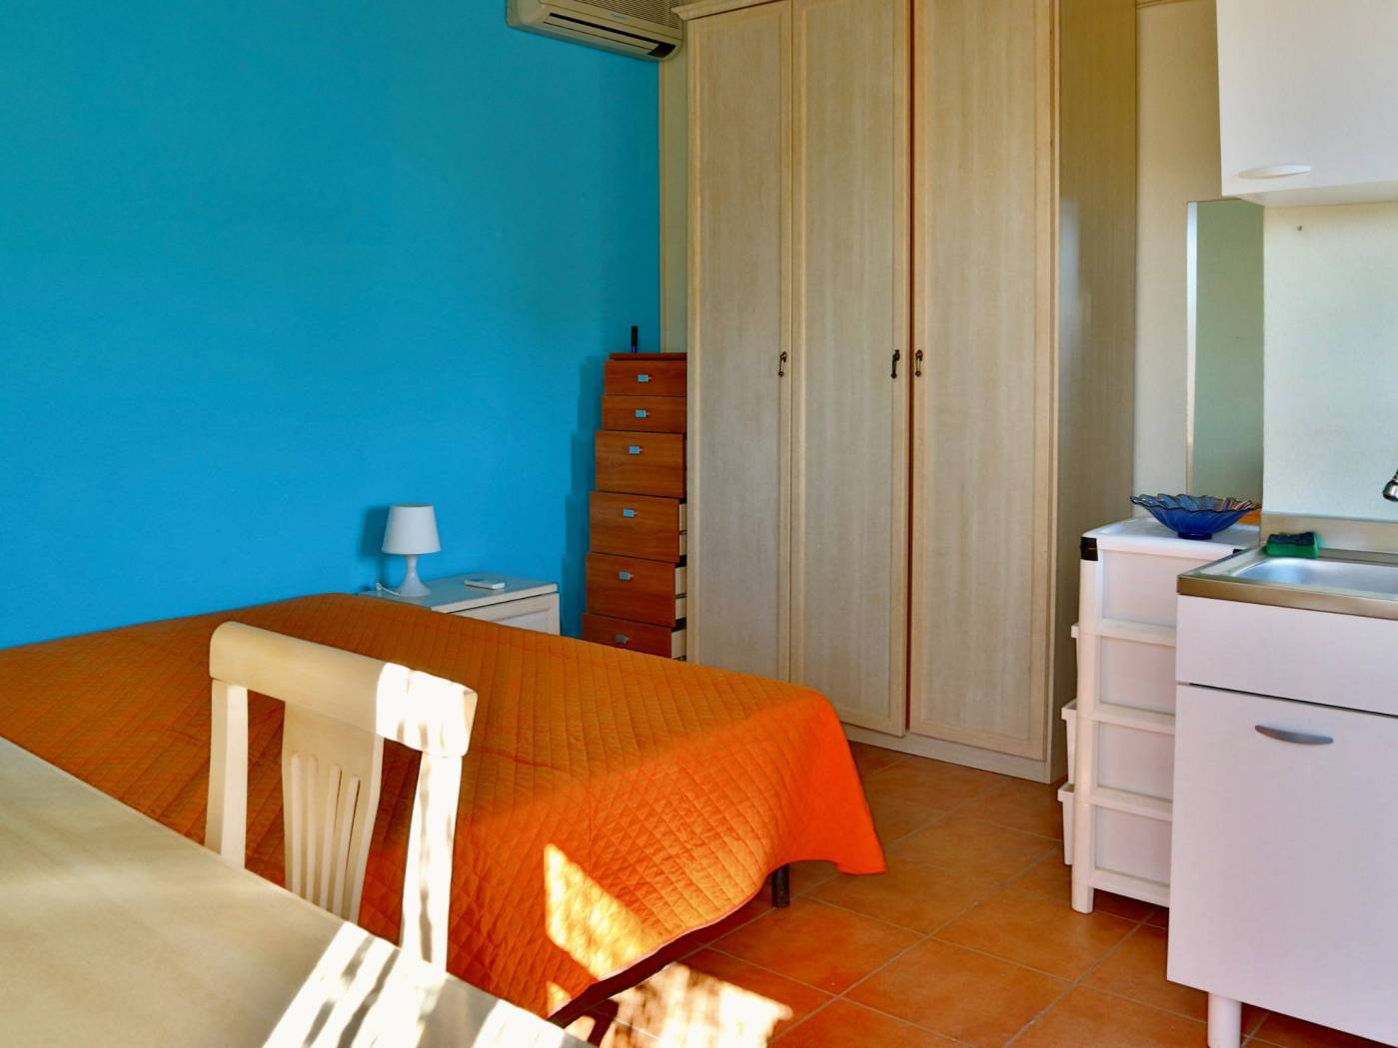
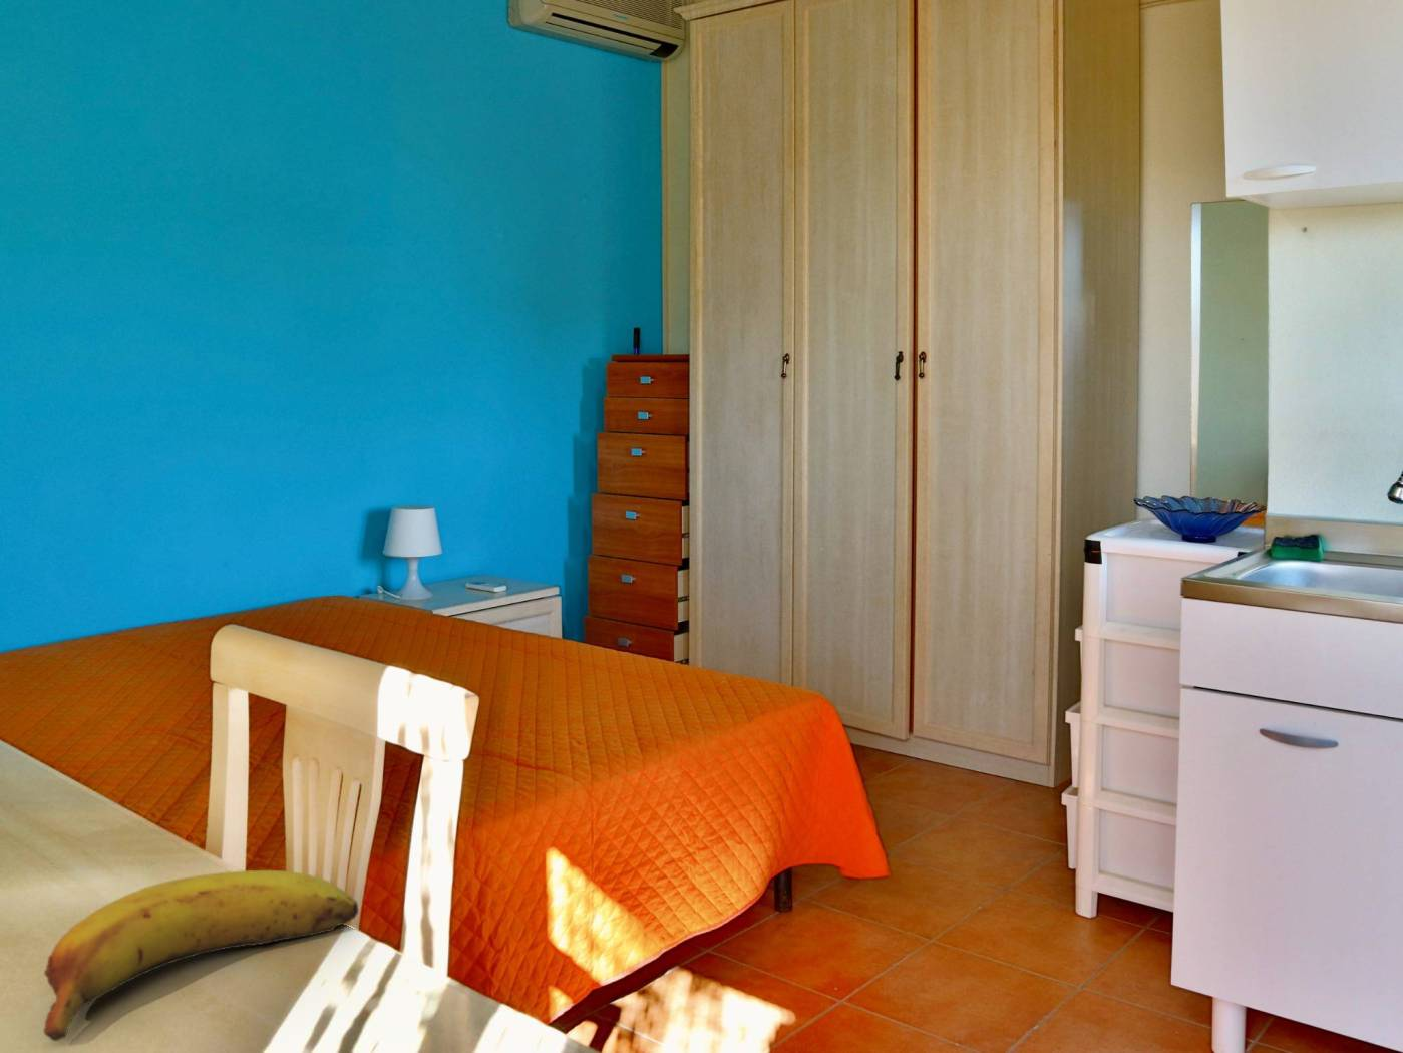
+ fruit [43,869,360,1042]
